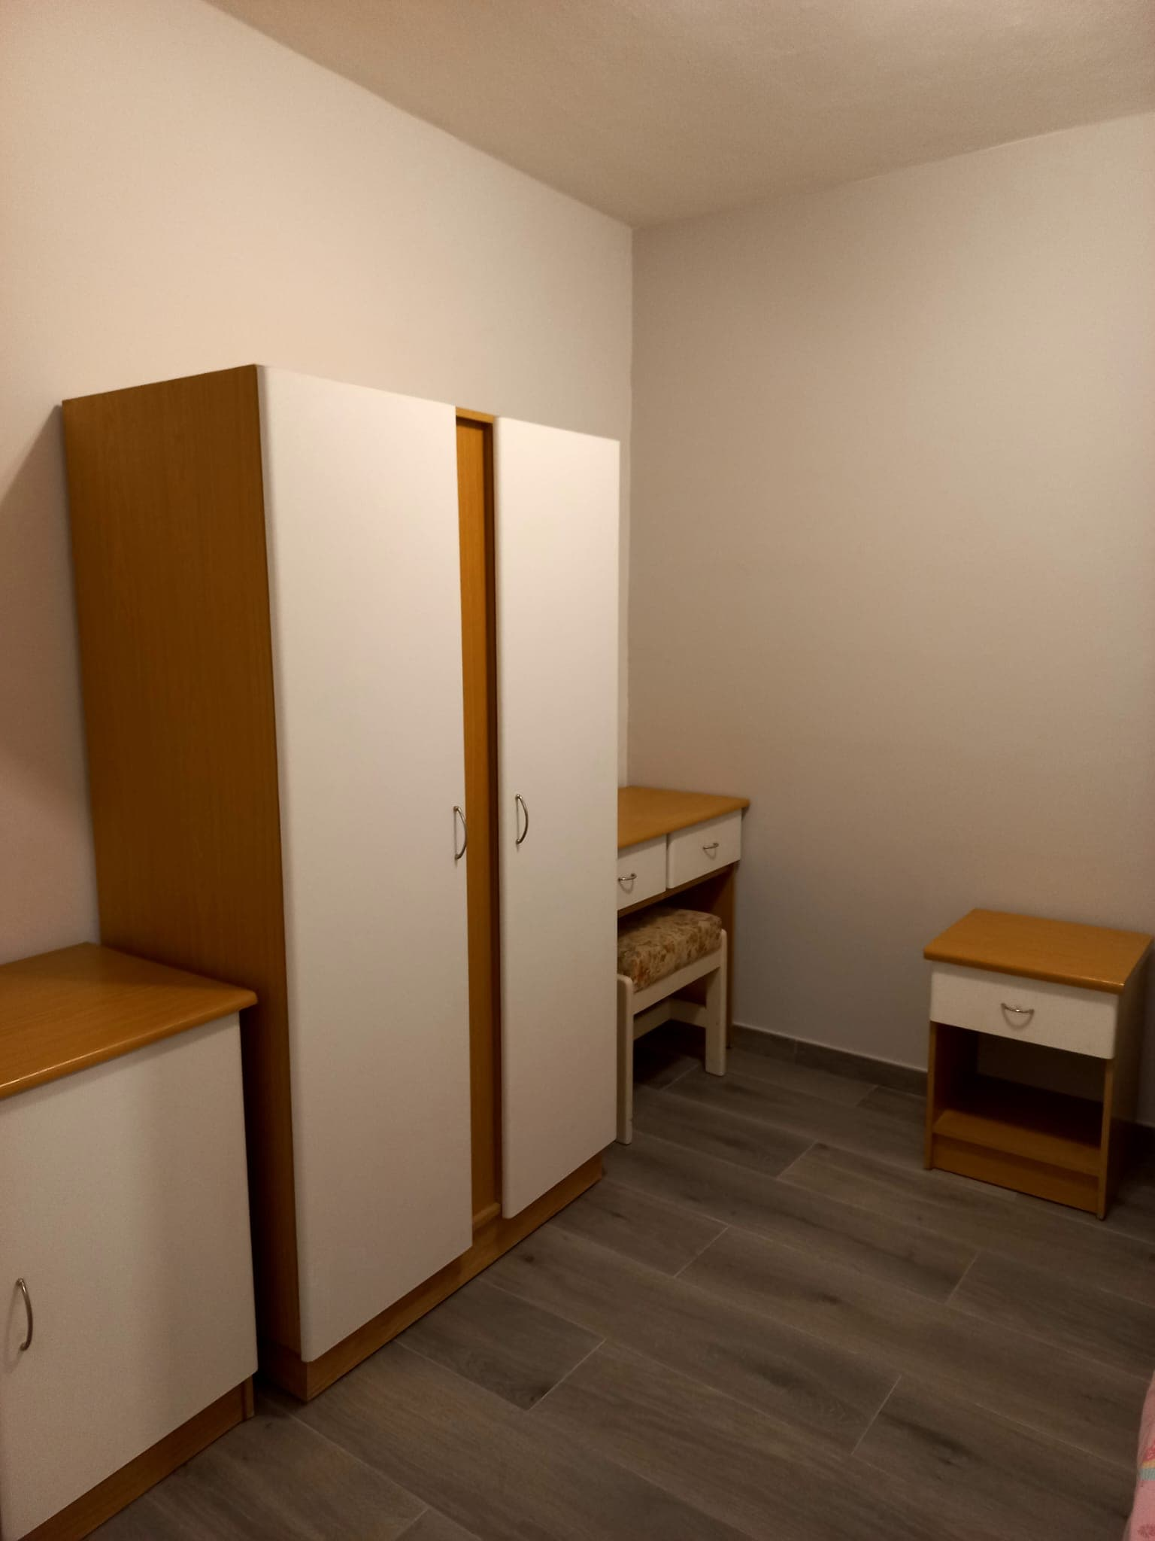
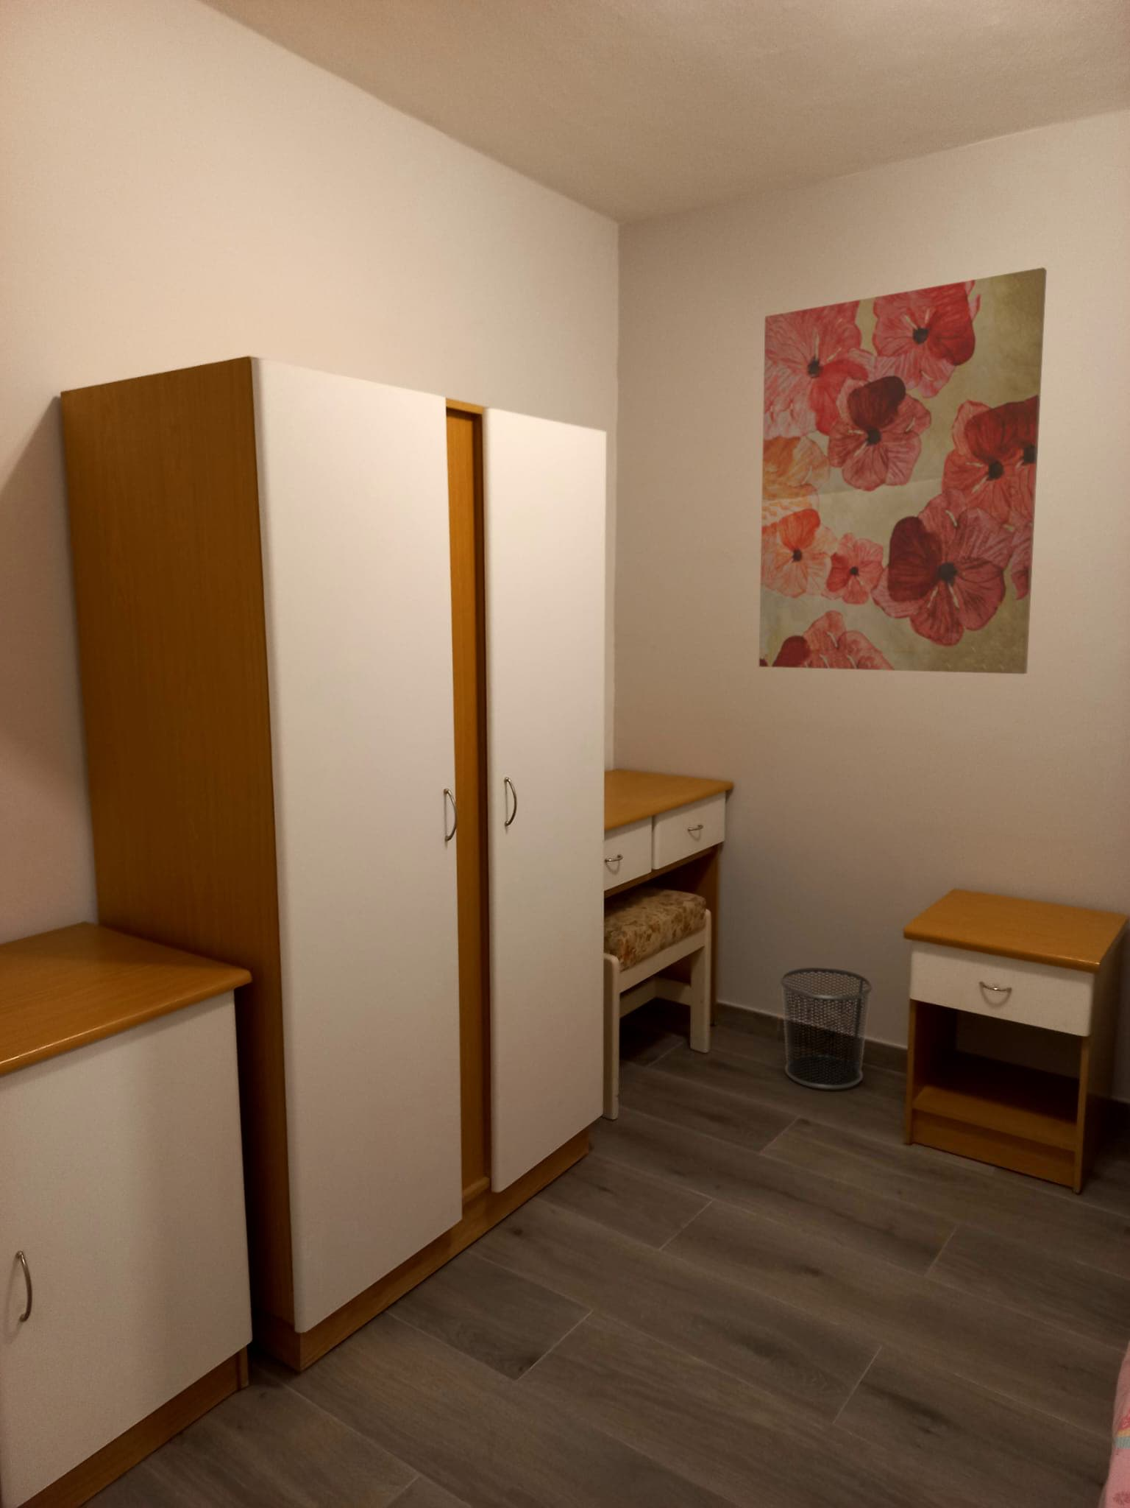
+ wall art [758,266,1048,674]
+ waste bin [779,967,874,1090]
